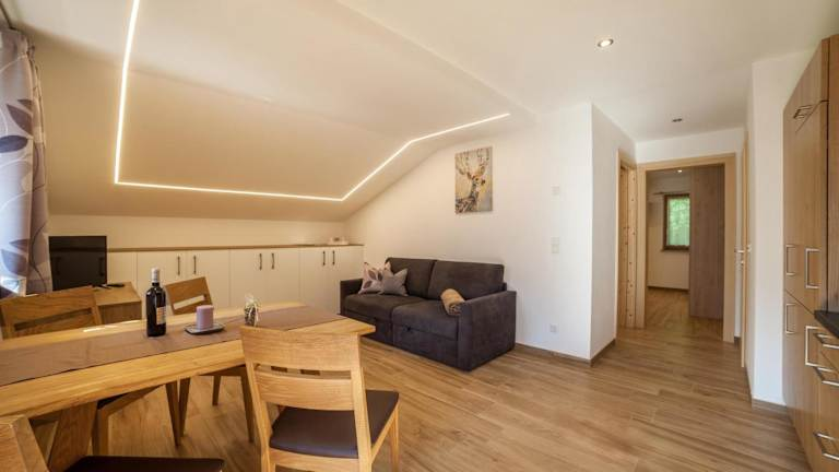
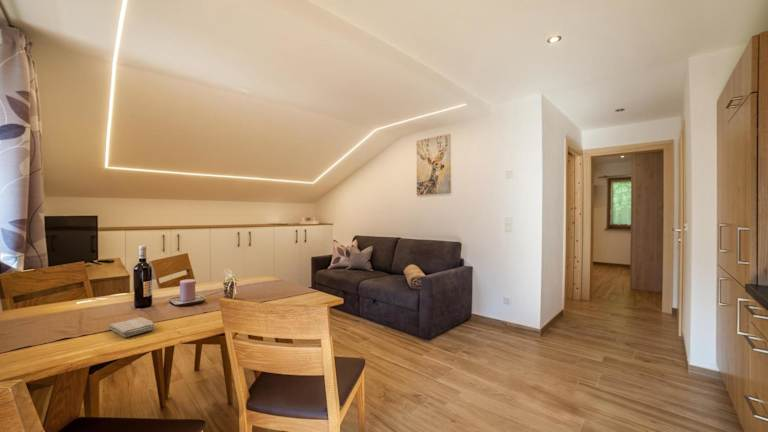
+ washcloth [108,316,156,338]
